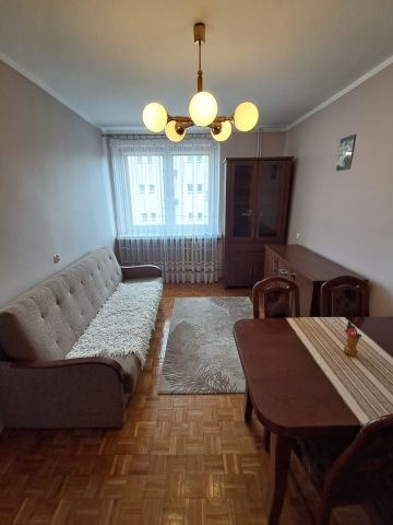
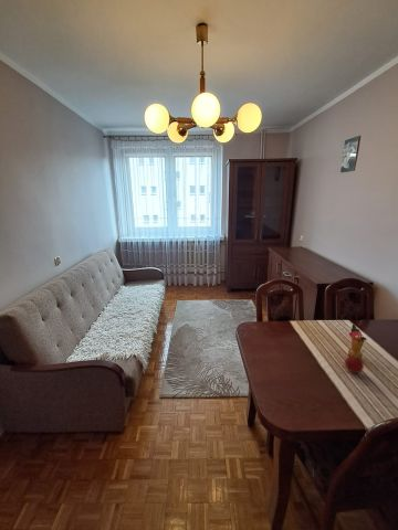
+ fruit [344,348,366,374]
